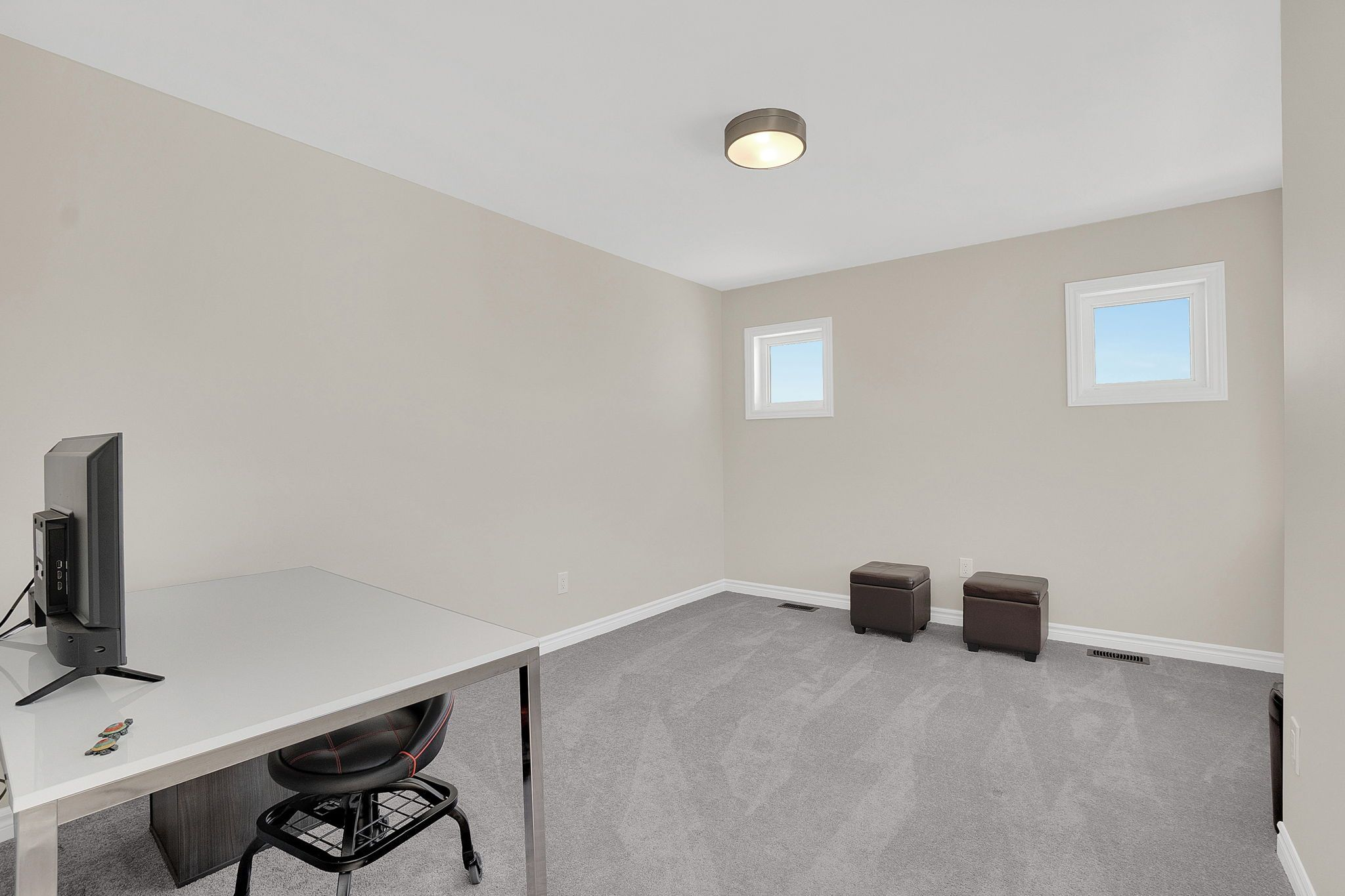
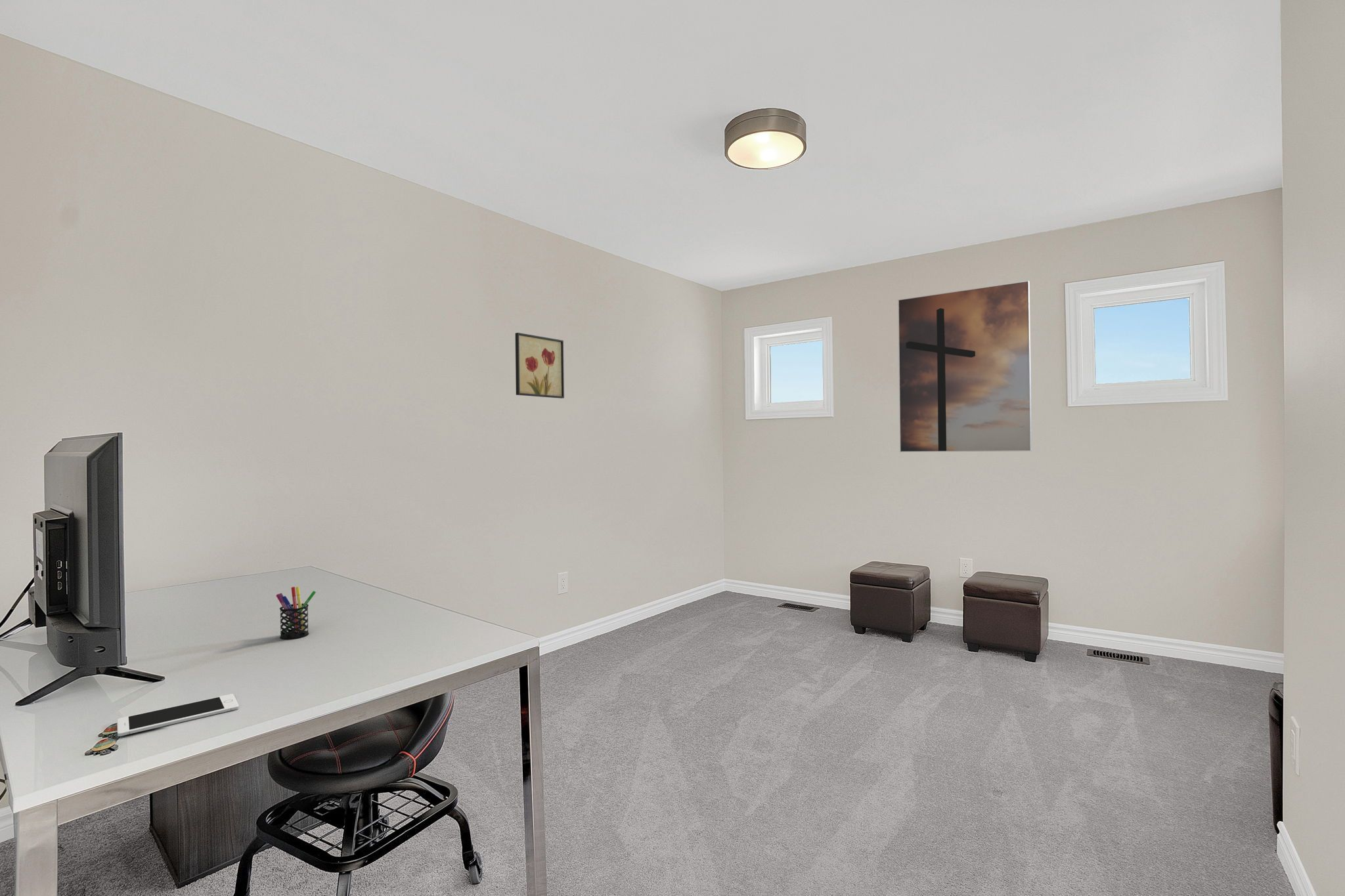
+ pen holder [276,586,317,640]
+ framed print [898,280,1032,453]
+ wall art [515,332,565,399]
+ cell phone [116,693,240,737]
